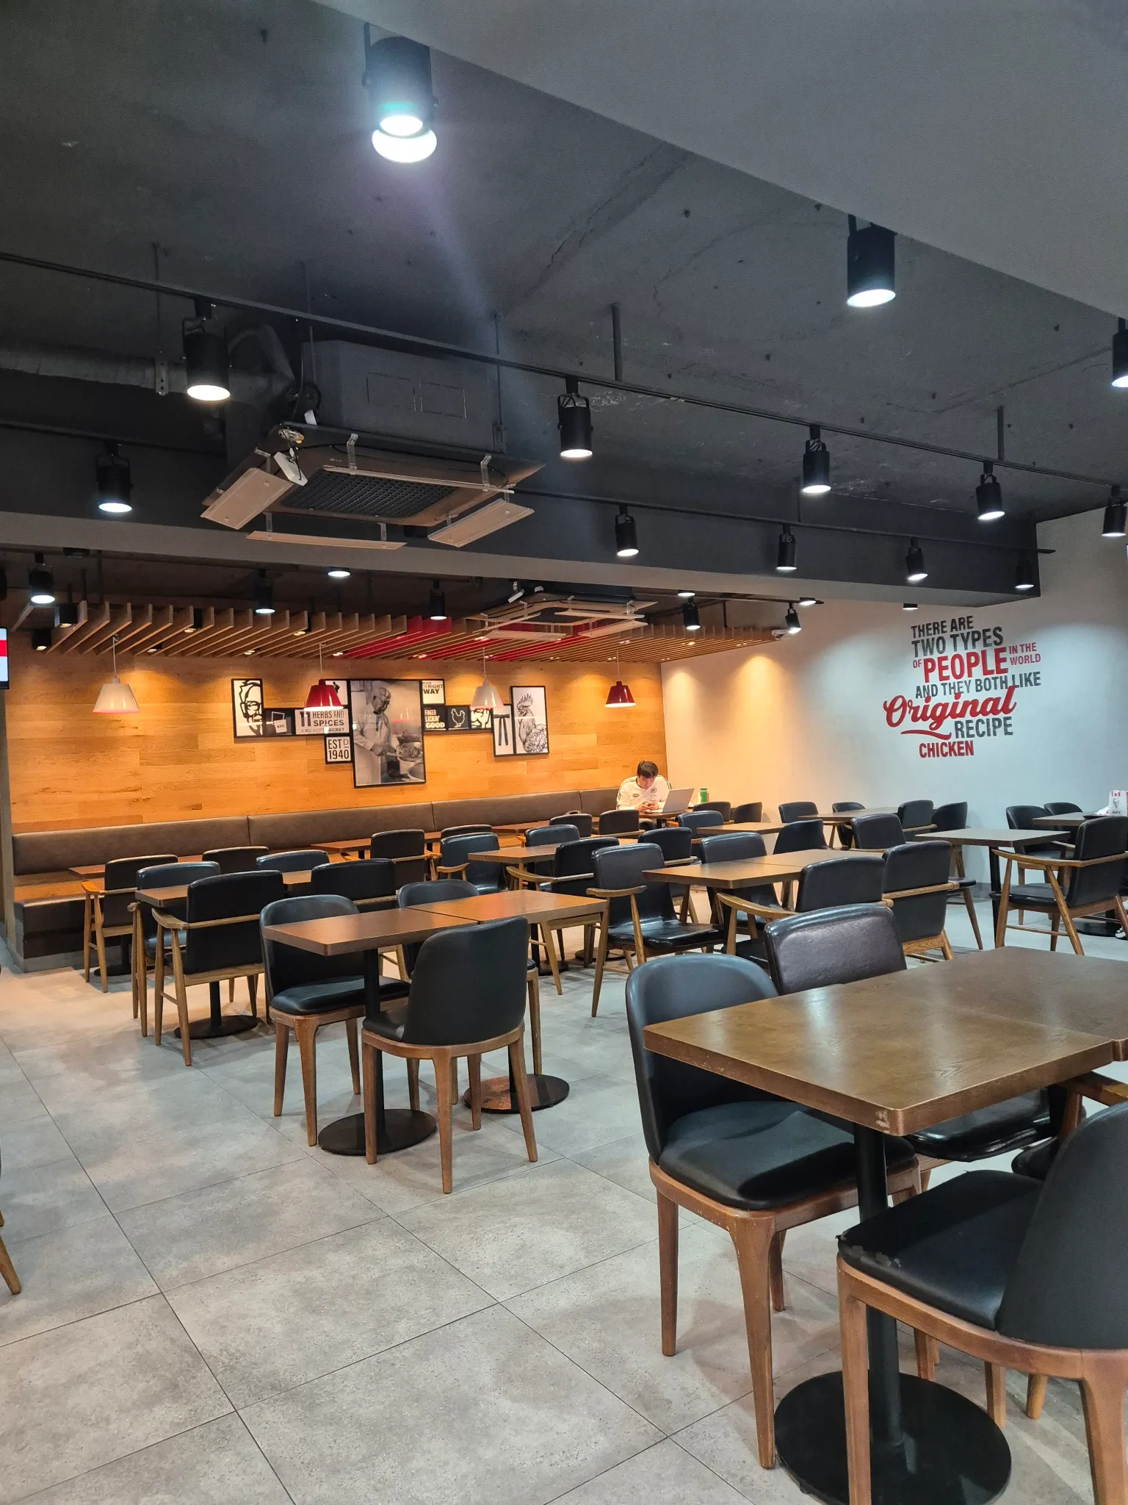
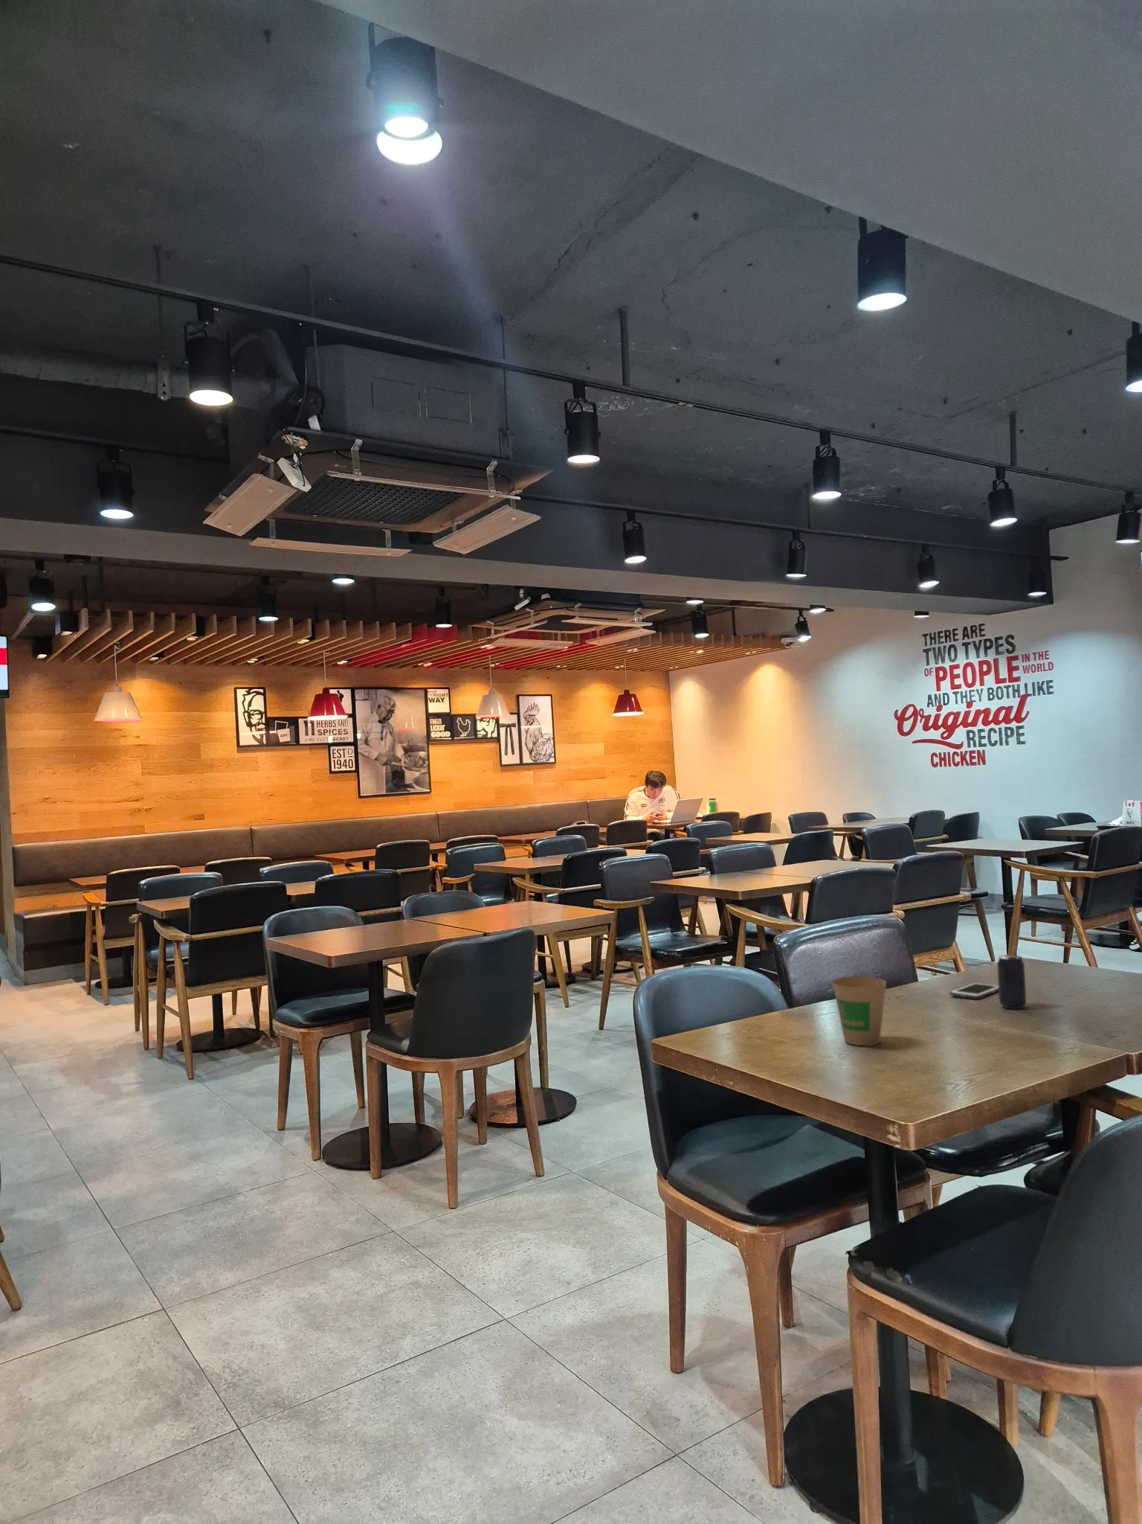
+ beverage can [997,954,1027,1009]
+ cell phone [949,982,998,1000]
+ paper cup [833,976,886,1046]
